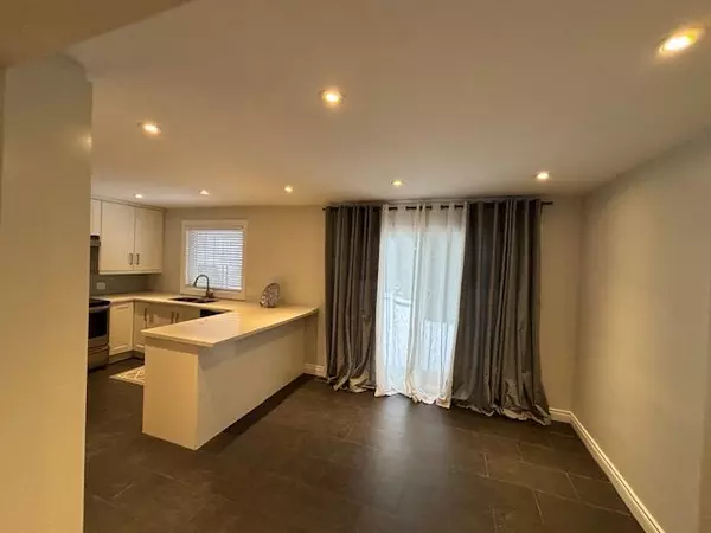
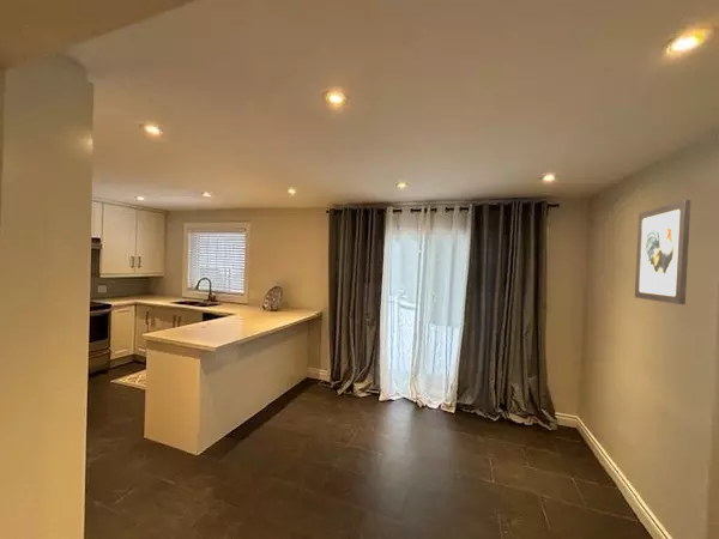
+ wall art [634,199,691,305]
